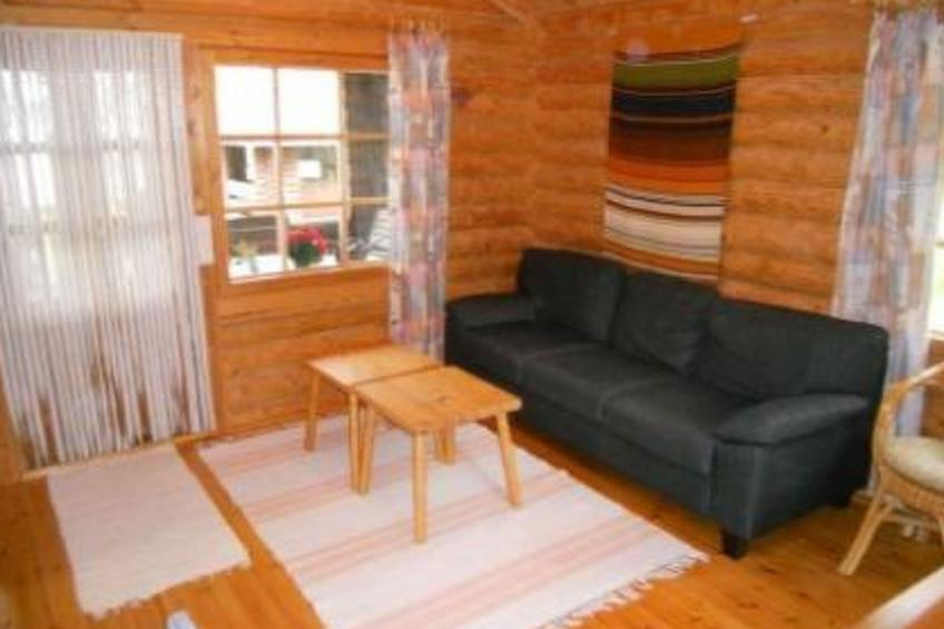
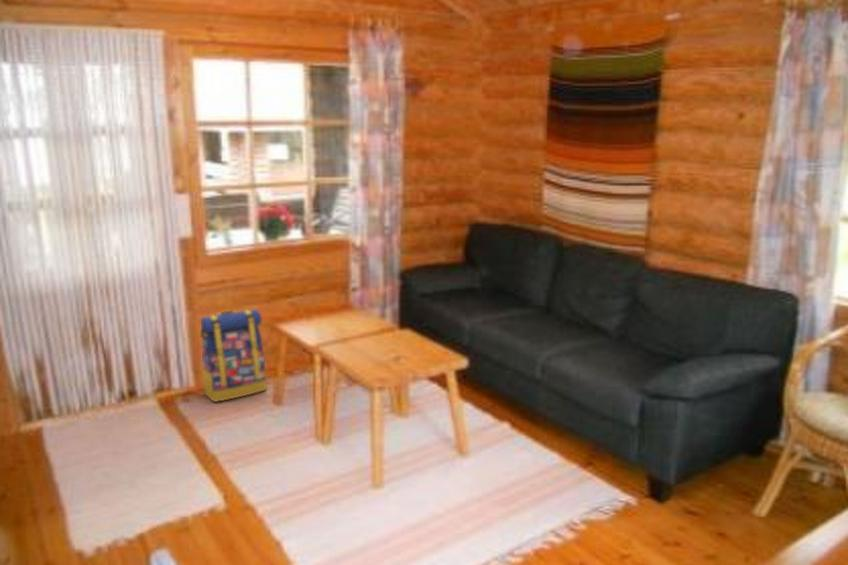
+ backpack [199,308,267,403]
